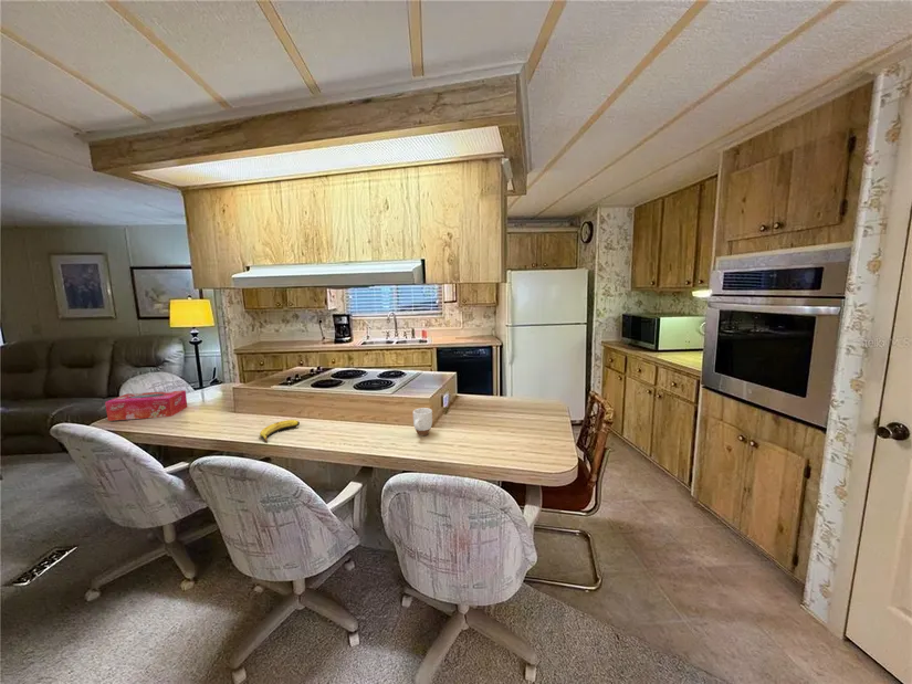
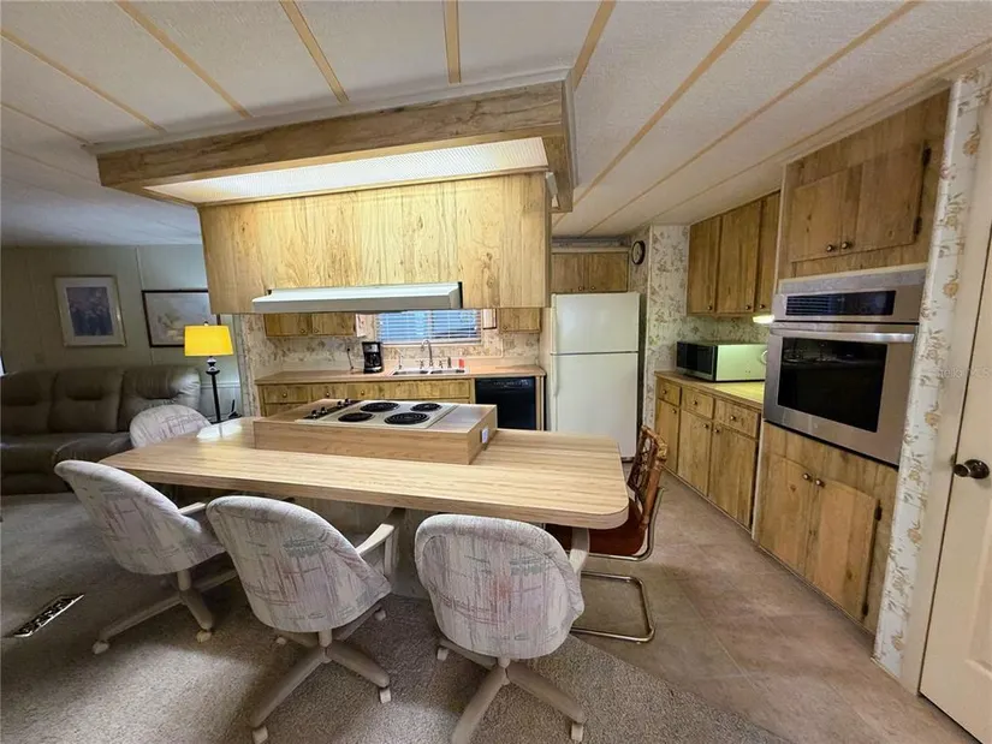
- mug [412,407,433,436]
- tissue box [104,390,188,422]
- banana [259,419,301,443]
